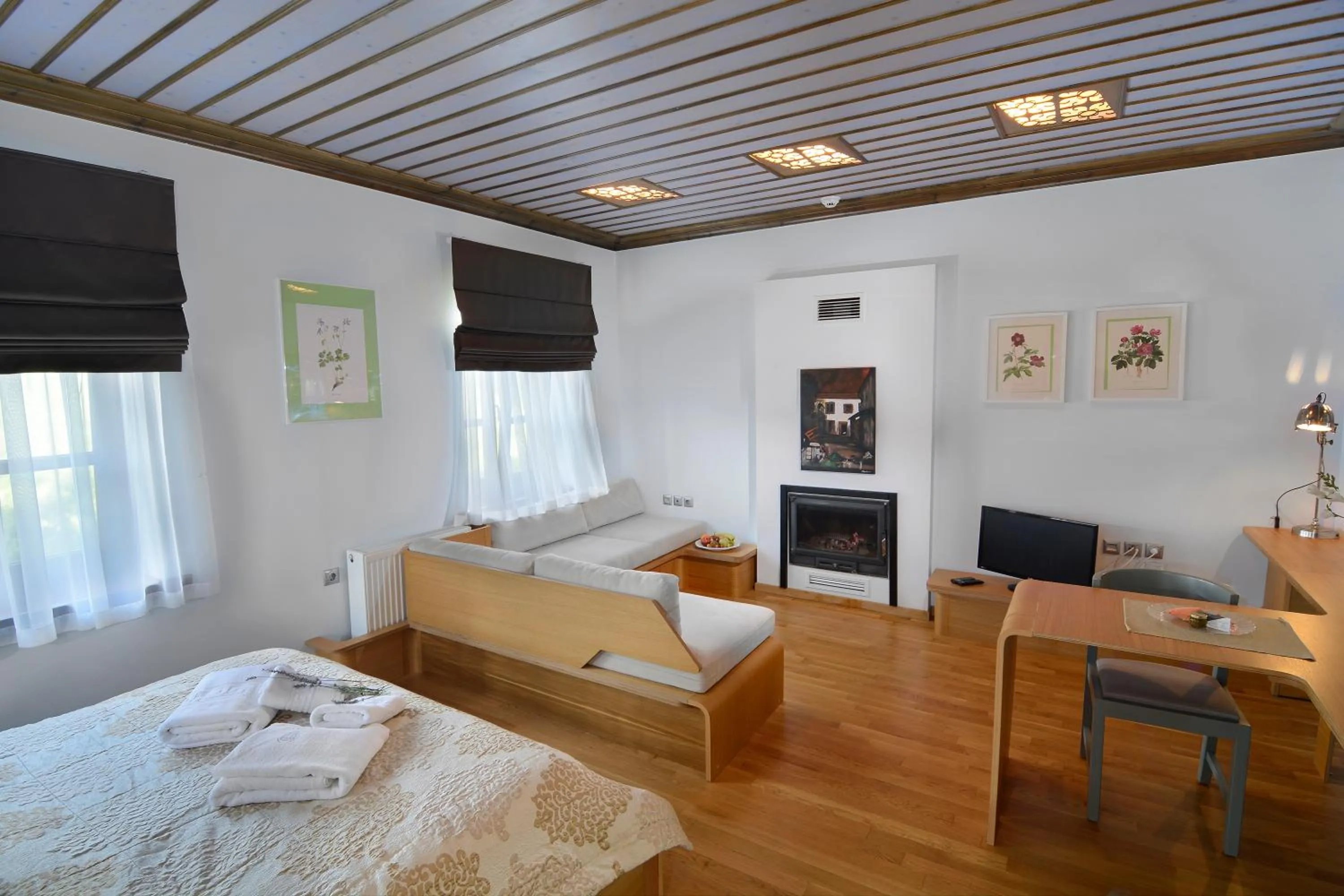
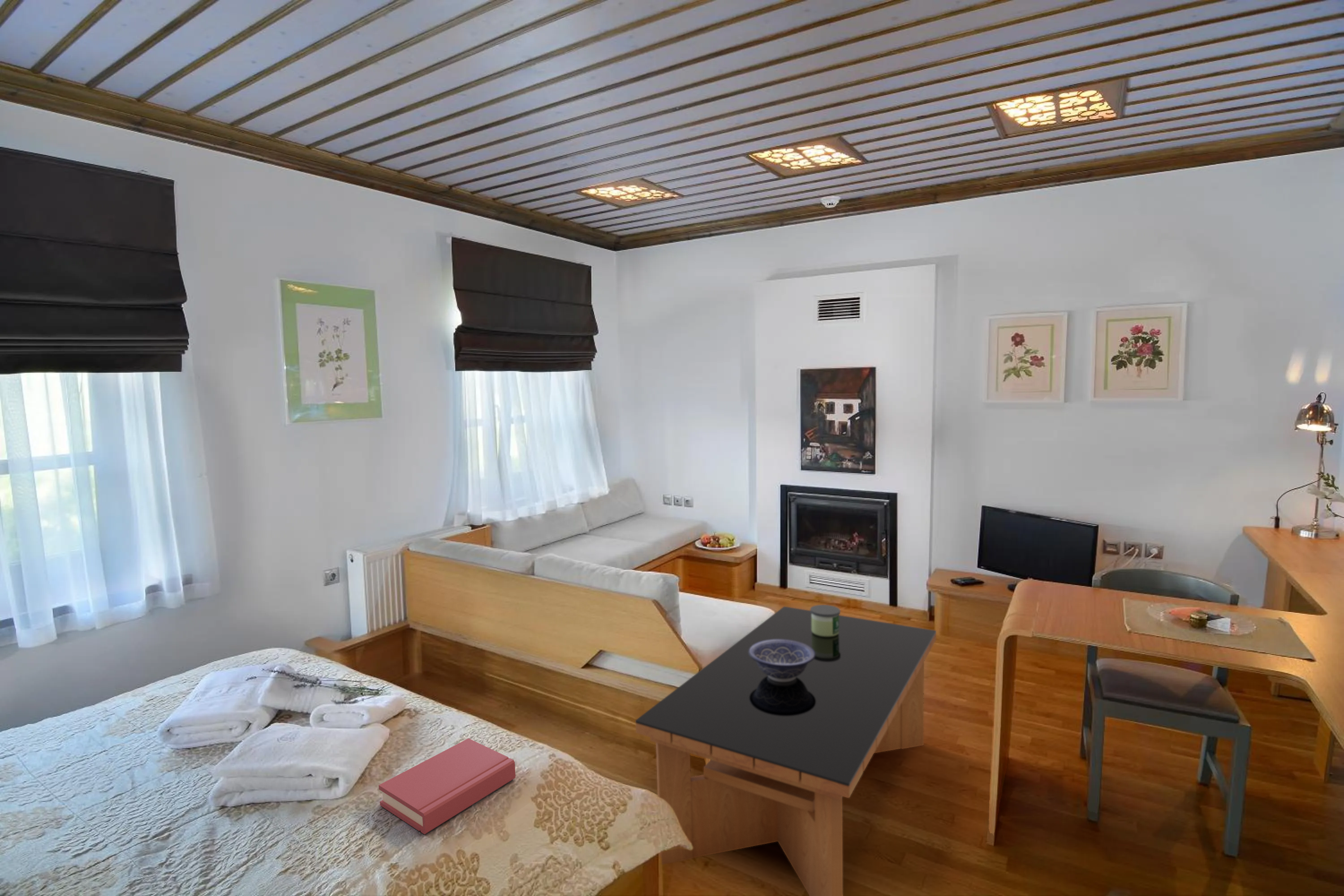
+ hardback book [378,738,516,835]
+ decorative bowl [749,639,815,682]
+ coffee table [635,606,937,896]
+ candle [810,604,841,637]
